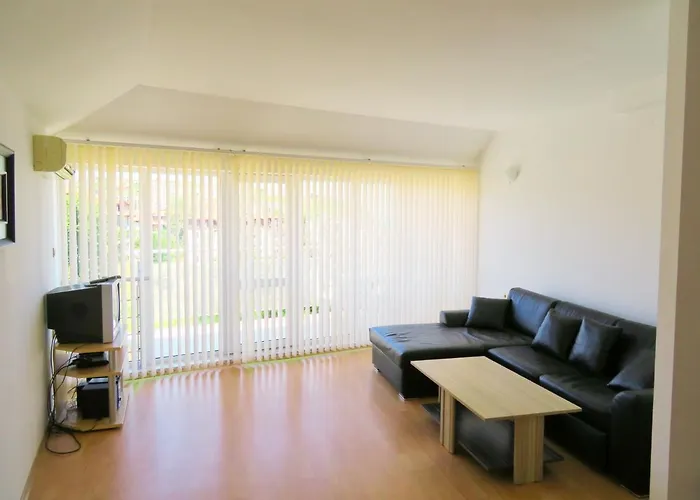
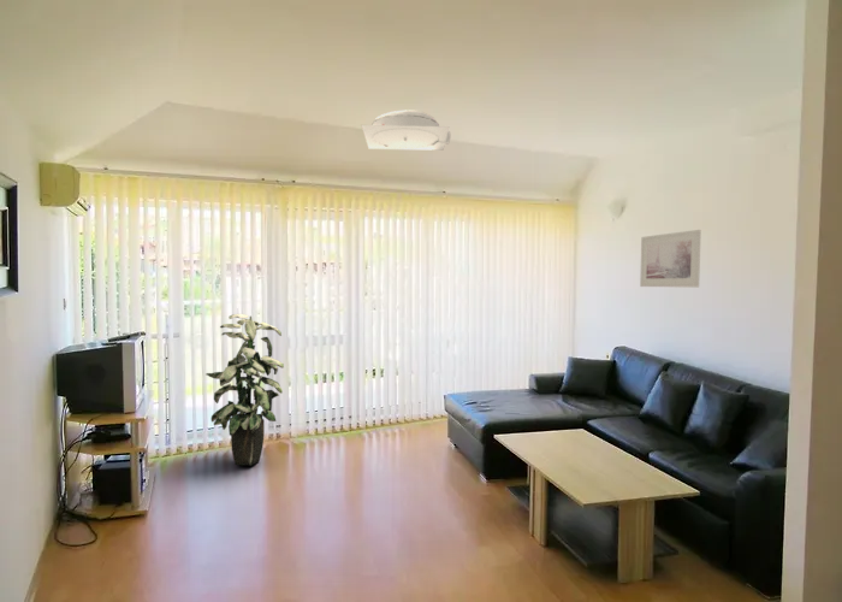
+ ceiling light [361,108,451,152]
+ indoor plant [204,313,285,466]
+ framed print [639,229,702,289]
